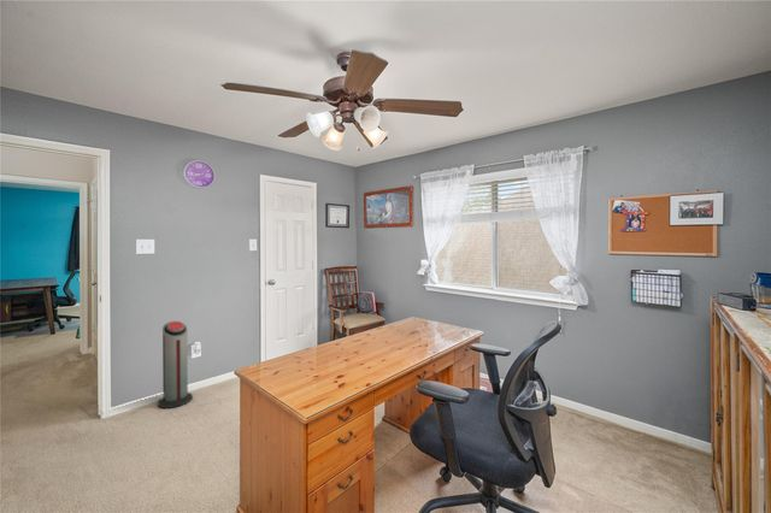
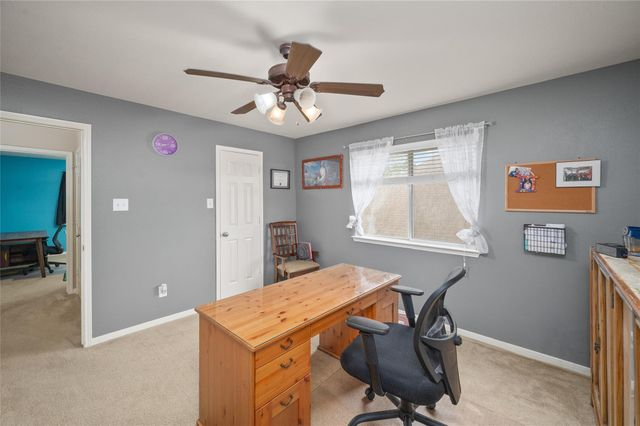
- air purifier [157,320,194,409]
